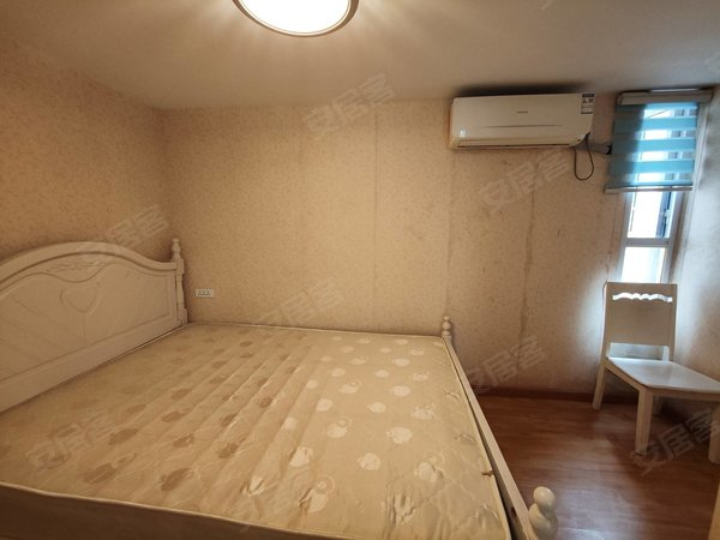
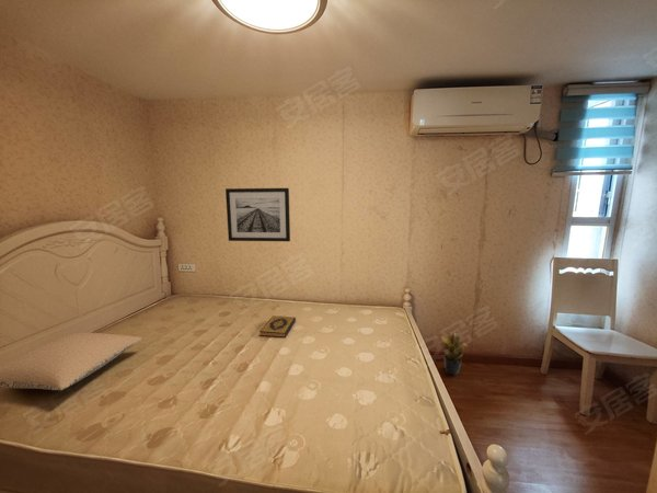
+ wall art [224,187,291,242]
+ potted plant [440,332,469,377]
+ pillow [0,332,143,391]
+ hardback book [258,314,297,339]
